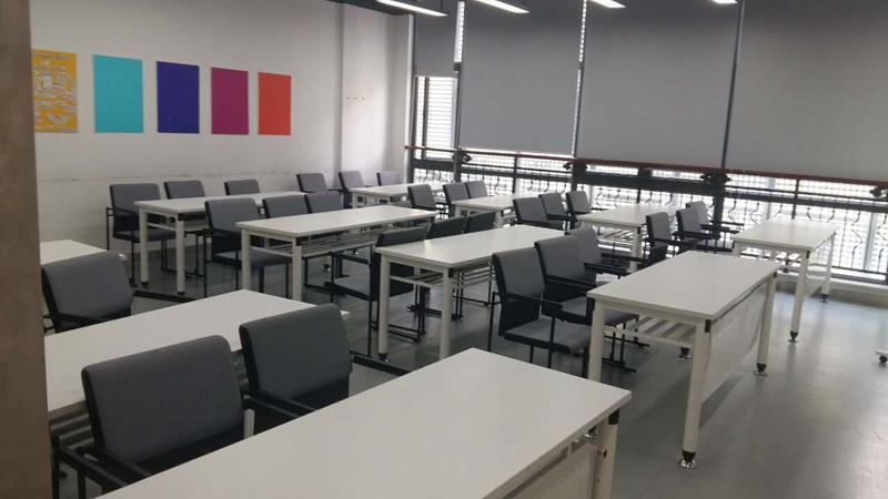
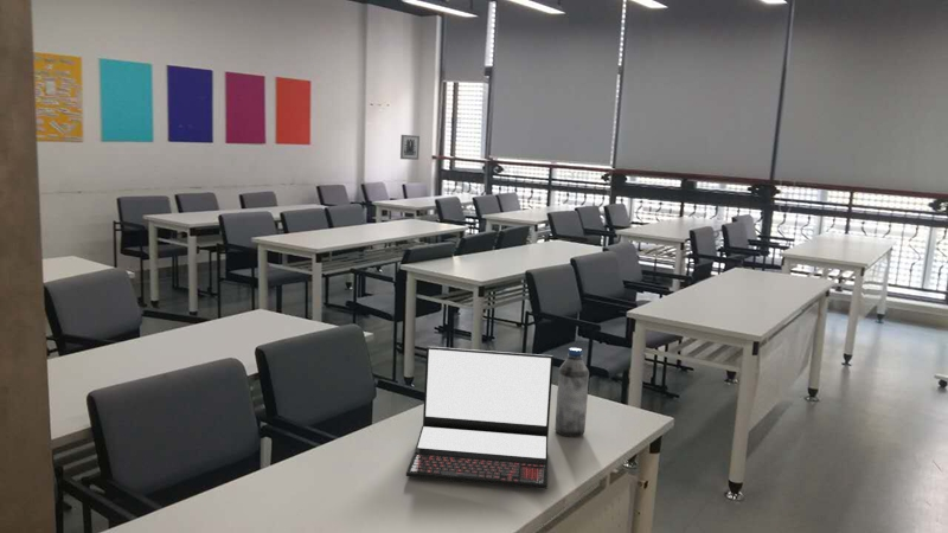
+ water bottle [553,347,590,438]
+ wall art [399,134,421,161]
+ laptop [405,346,555,490]
